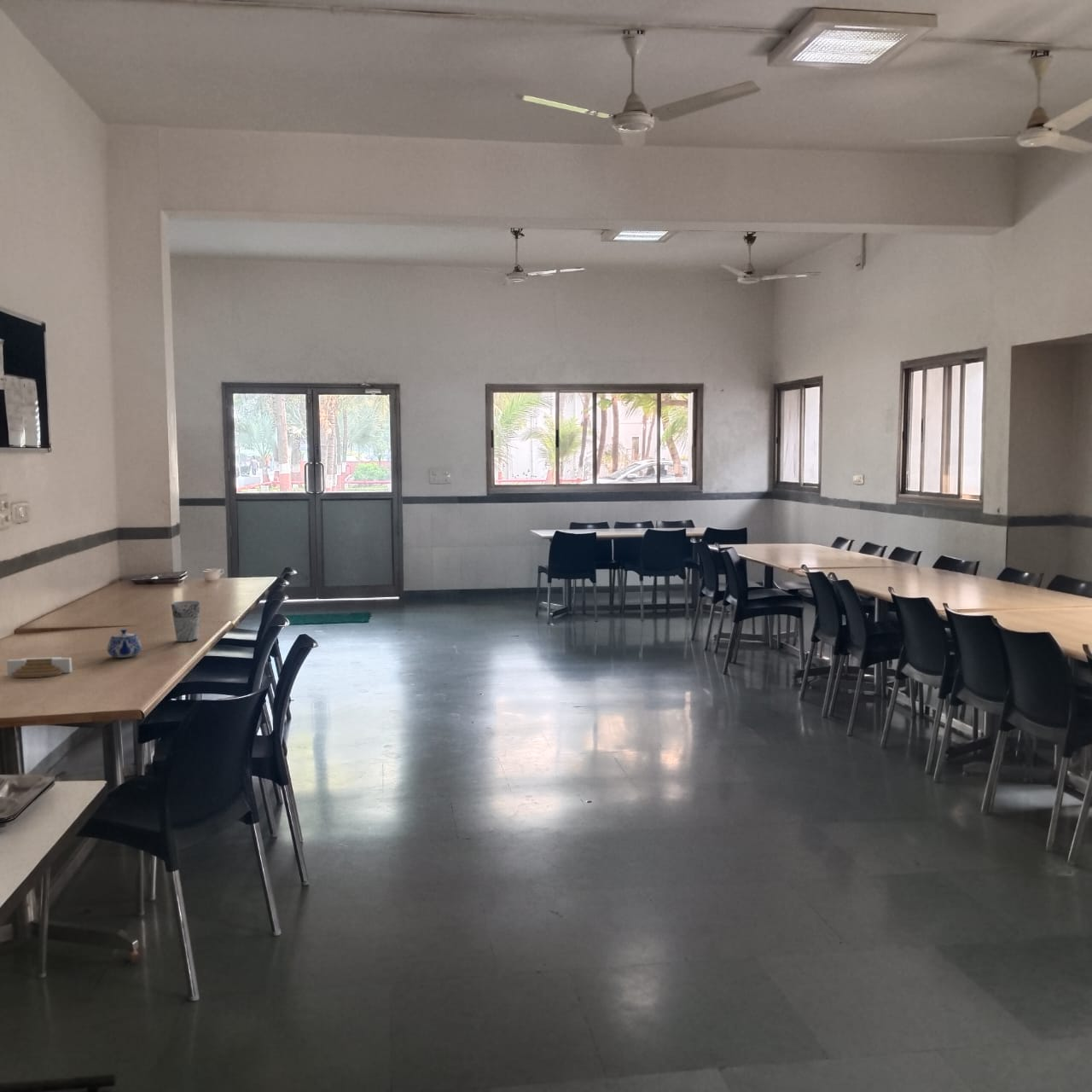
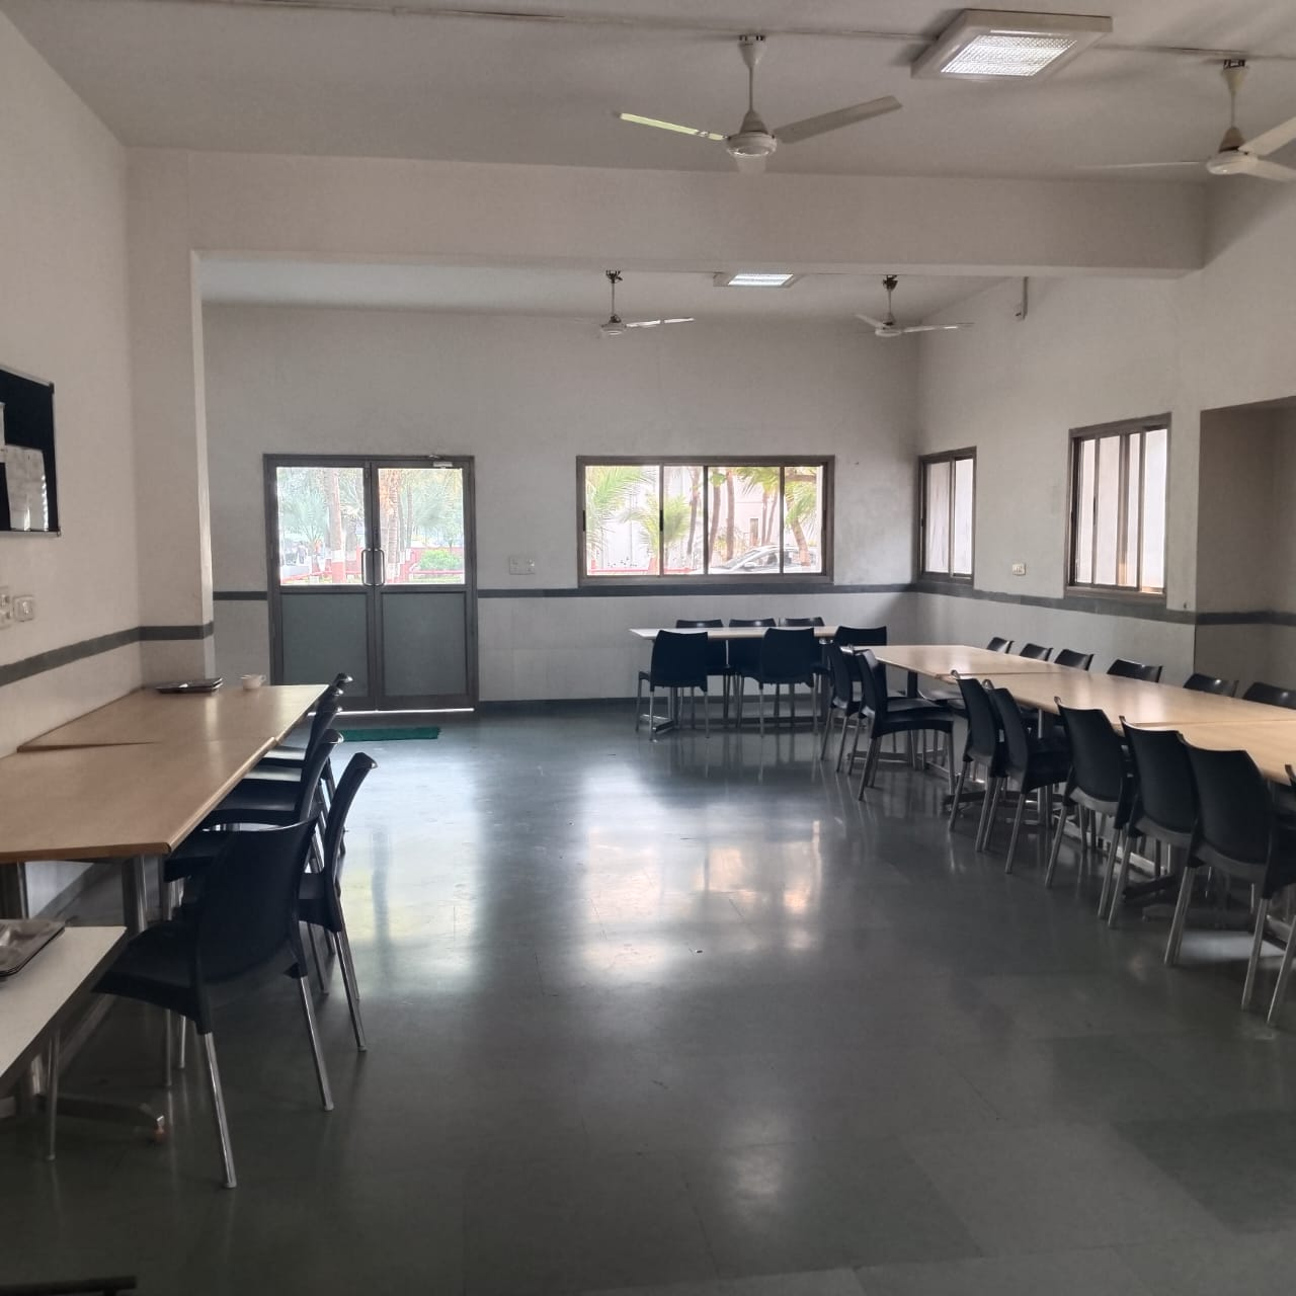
- cup [170,600,201,642]
- teapot [106,629,142,659]
- architectural model [6,656,73,678]
